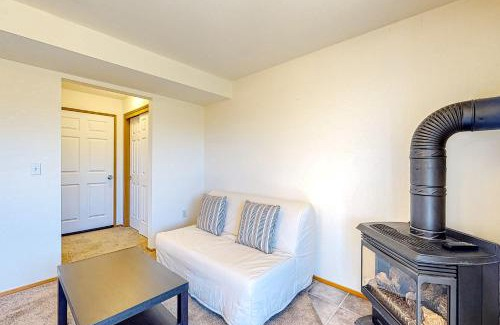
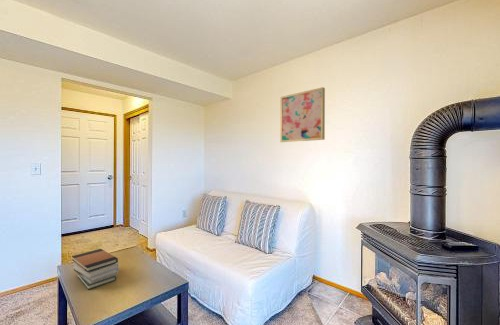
+ book stack [71,248,120,291]
+ wall art [279,86,326,143]
